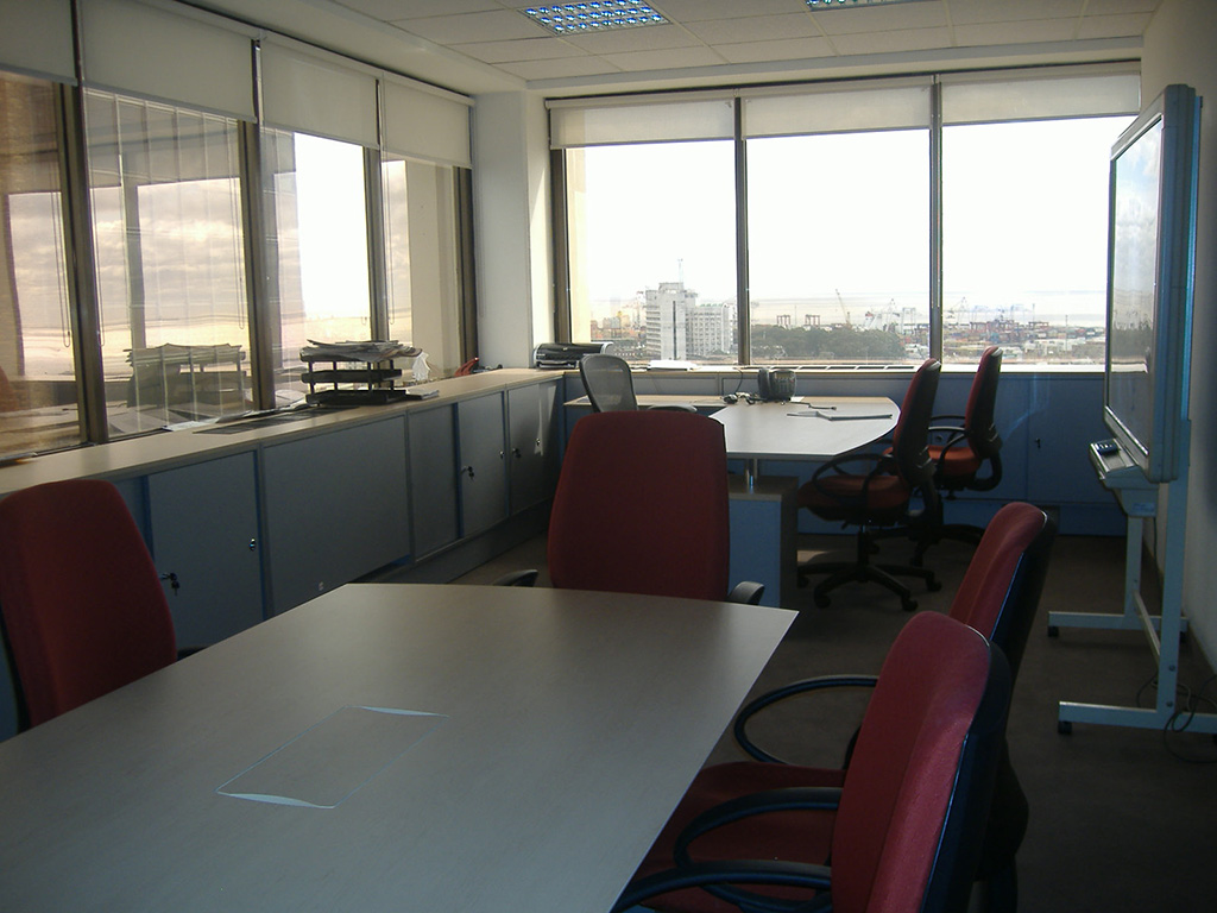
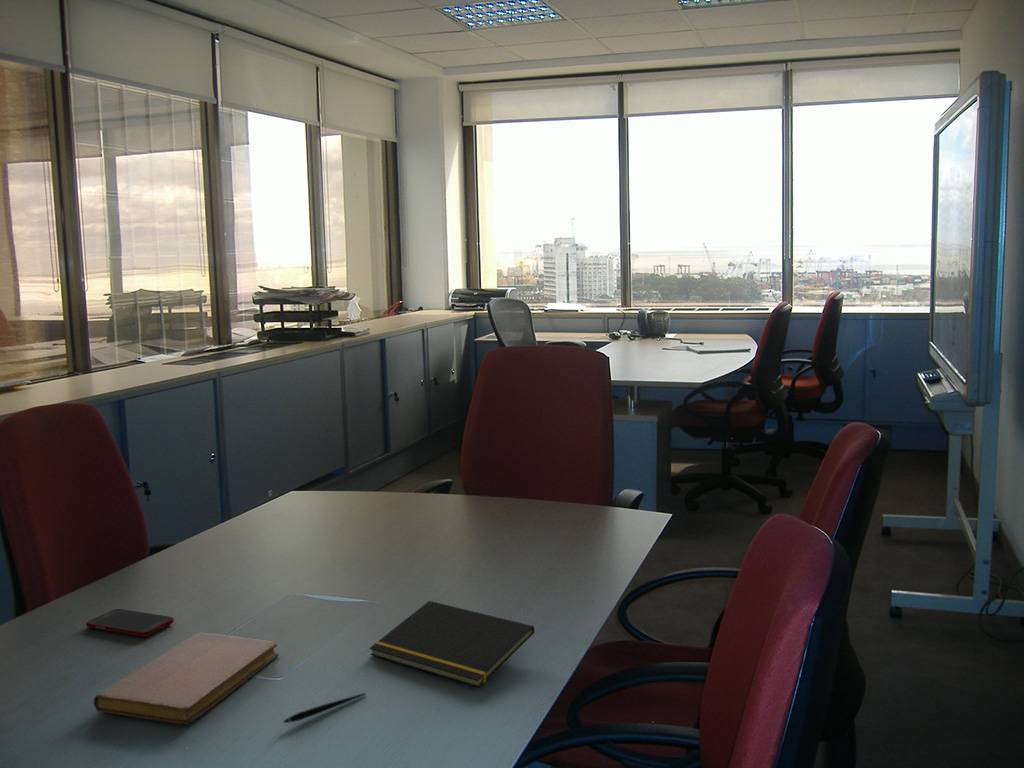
+ notepad [368,600,536,688]
+ notebook [93,631,279,726]
+ pen [283,692,366,724]
+ cell phone [85,608,175,637]
